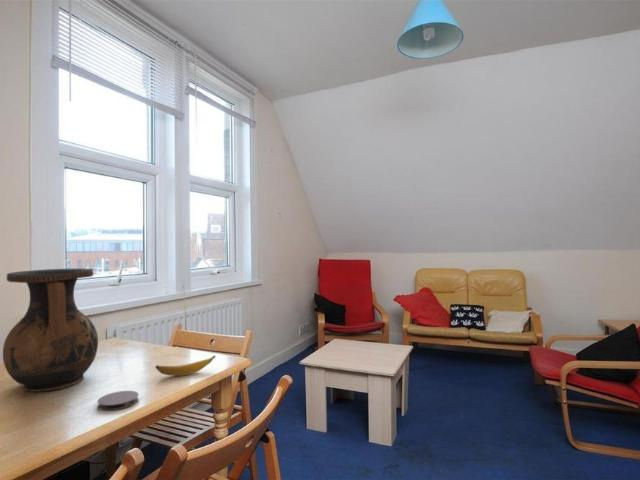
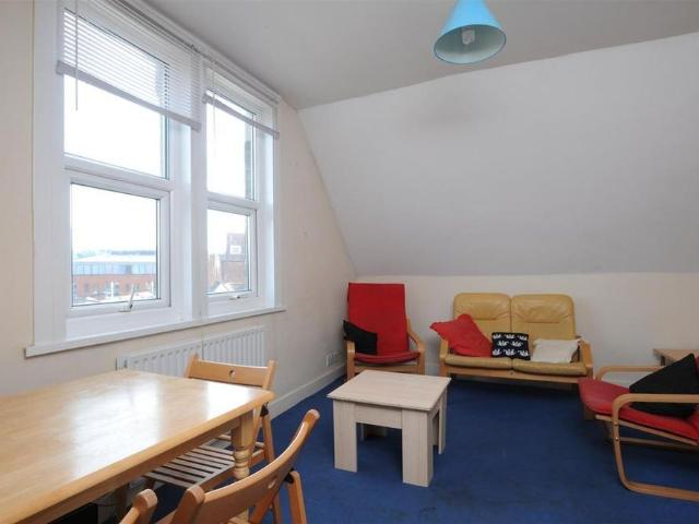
- banana [154,355,217,377]
- coaster [96,390,140,411]
- vase [2,267,99,393]
